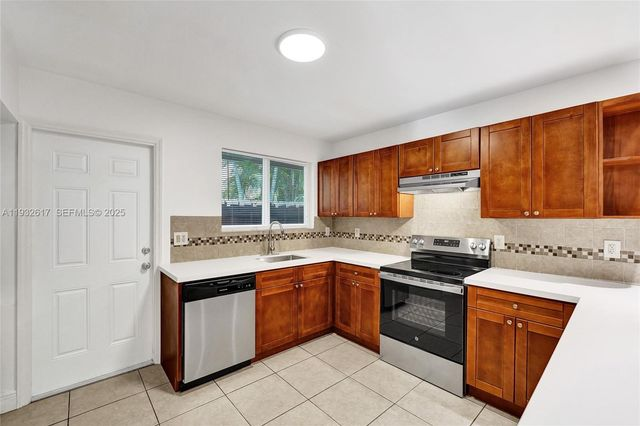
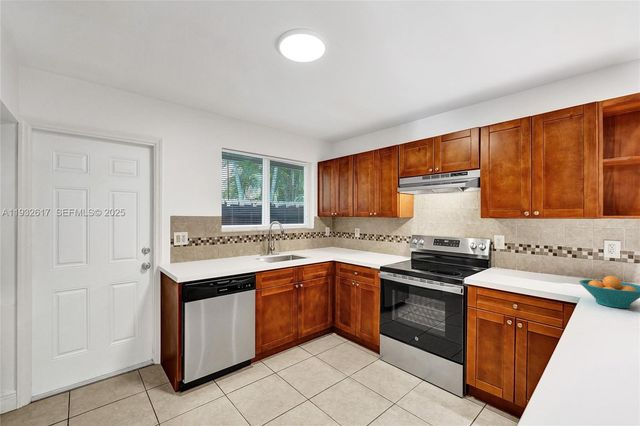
+ fruit bowl [578,275,640,309]
